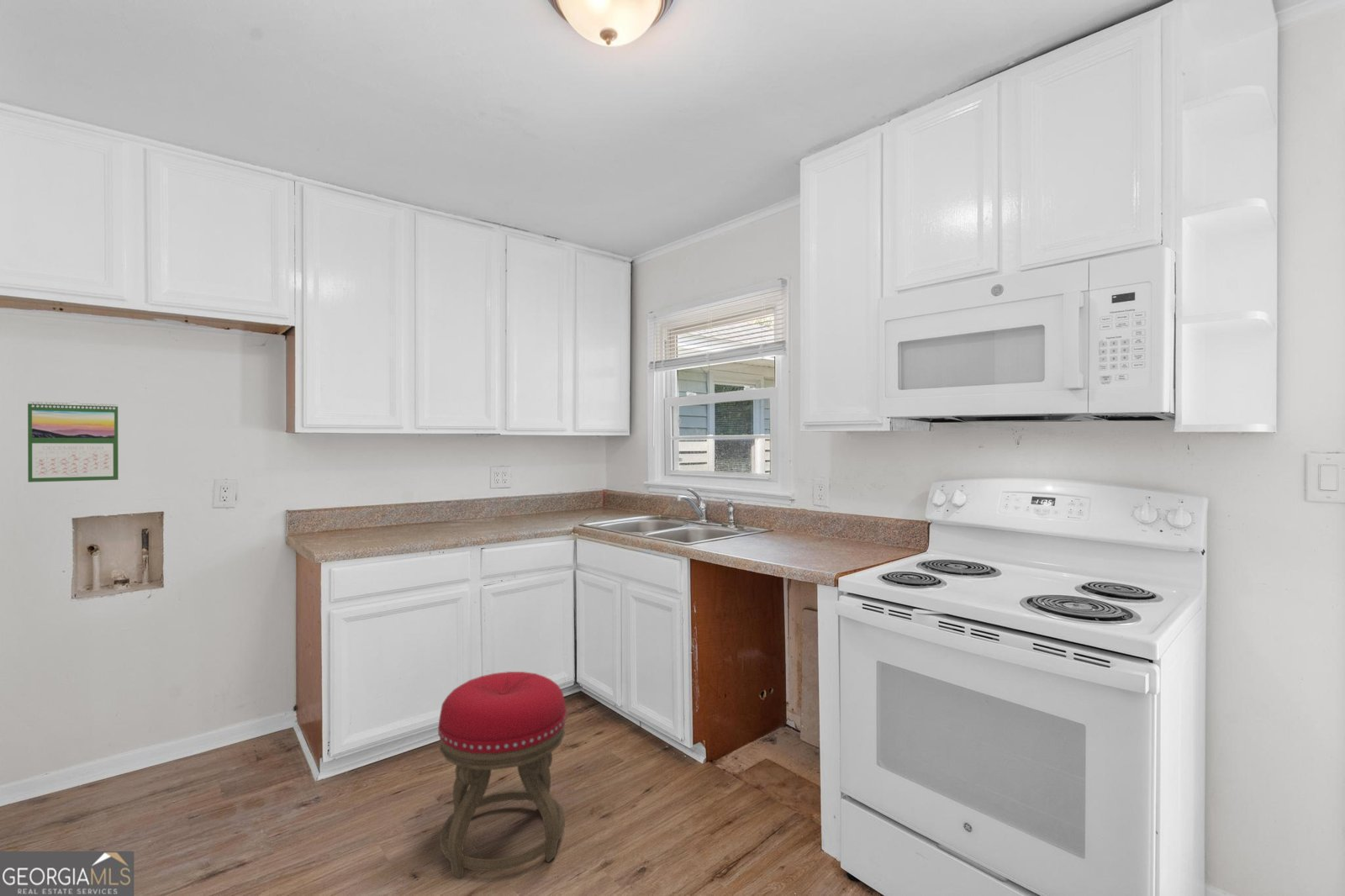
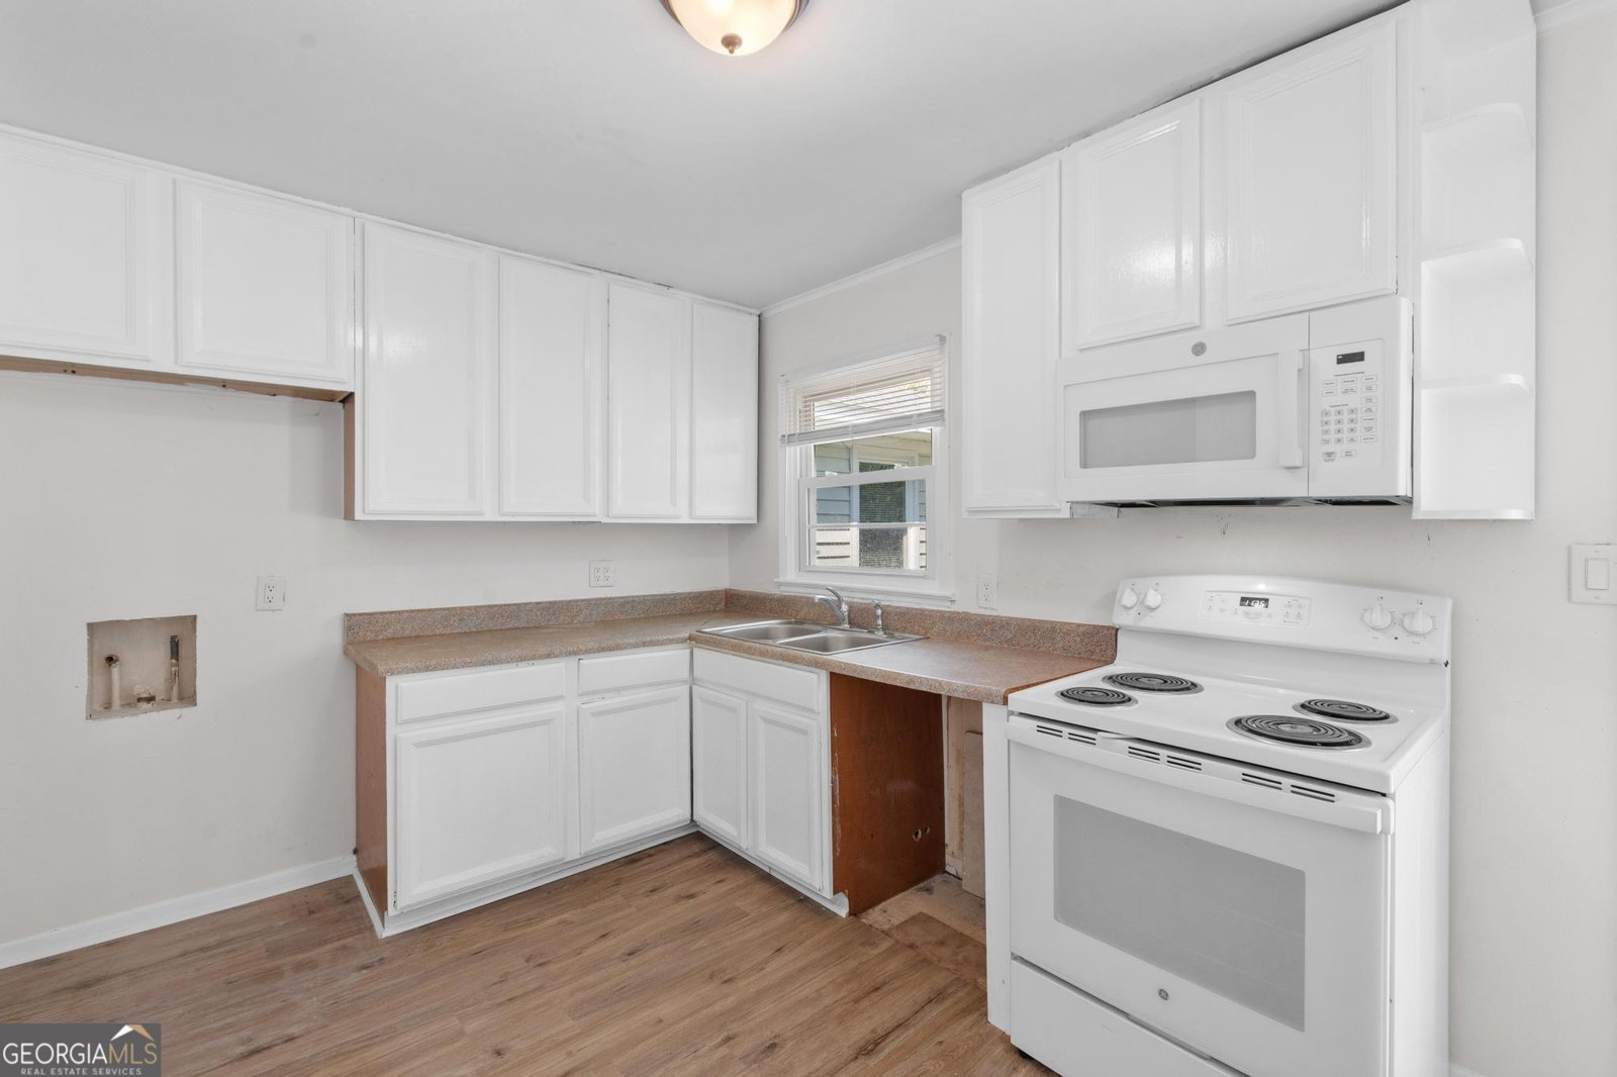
- stool [437,671,567,879]
- calendar [27,401,119,483]
